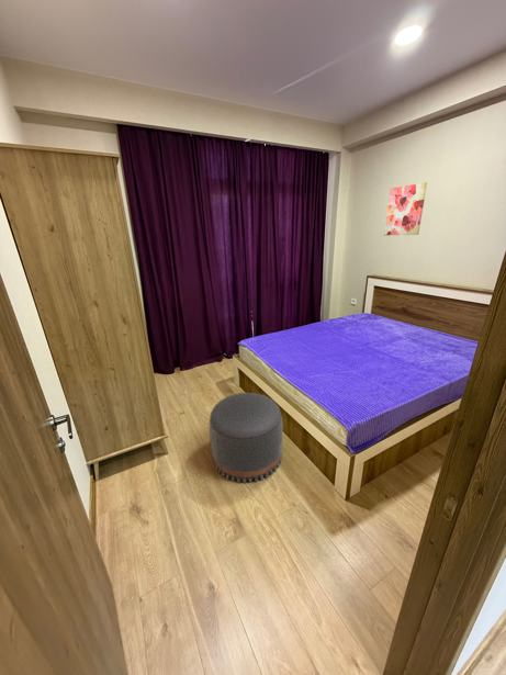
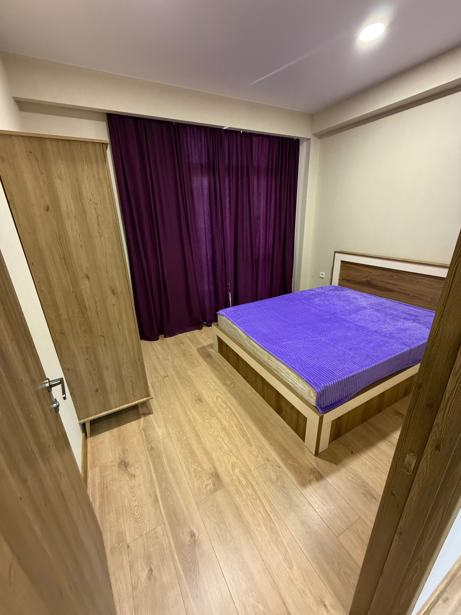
- pouf [209,392,284,484]
- wall art [383,181,428,236]
